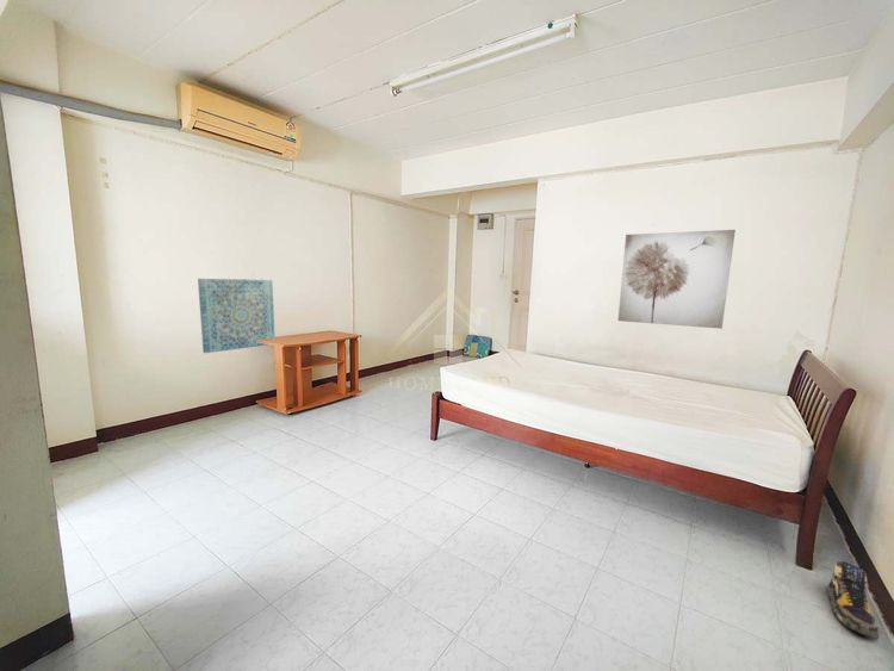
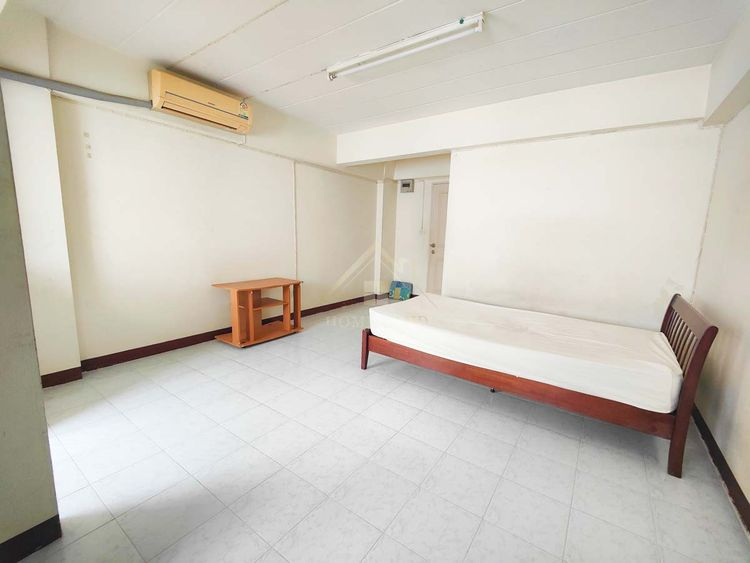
- shoe [826,560,881,640]
- wall art [617,229,737,330]
- wall art [197,278,277,354]
